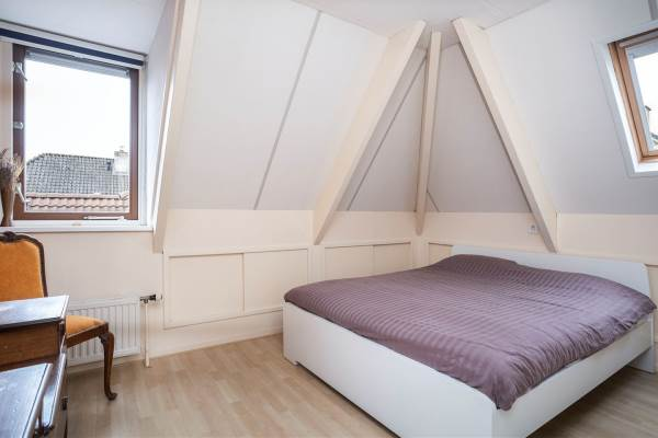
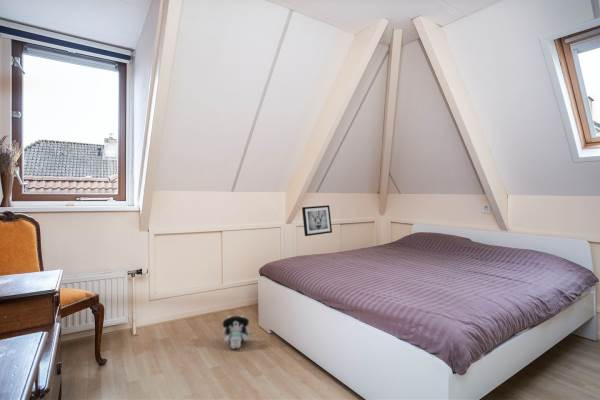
+ plush toy [221,314,254,350]
+ wall art [301,204,333,237]
